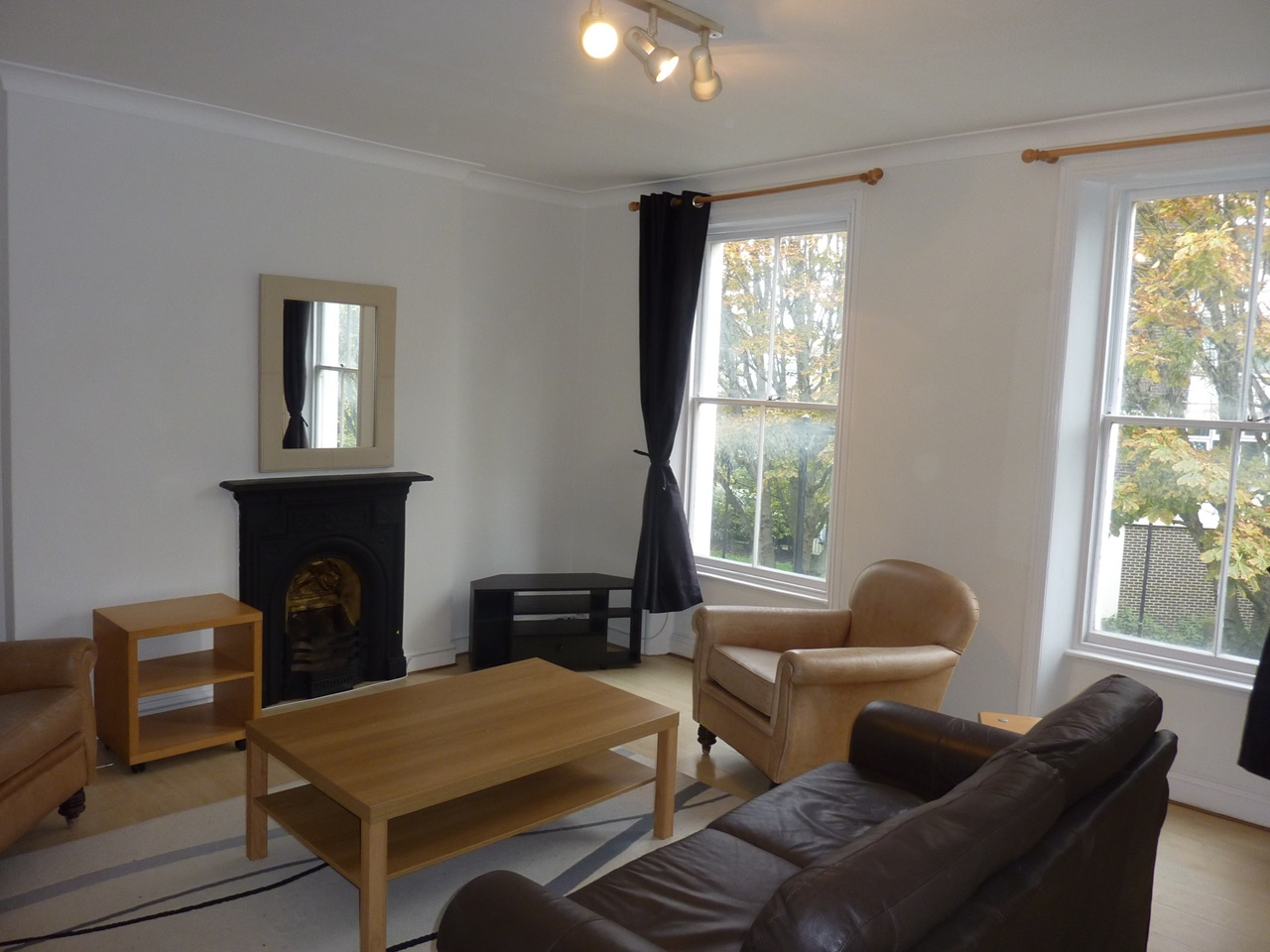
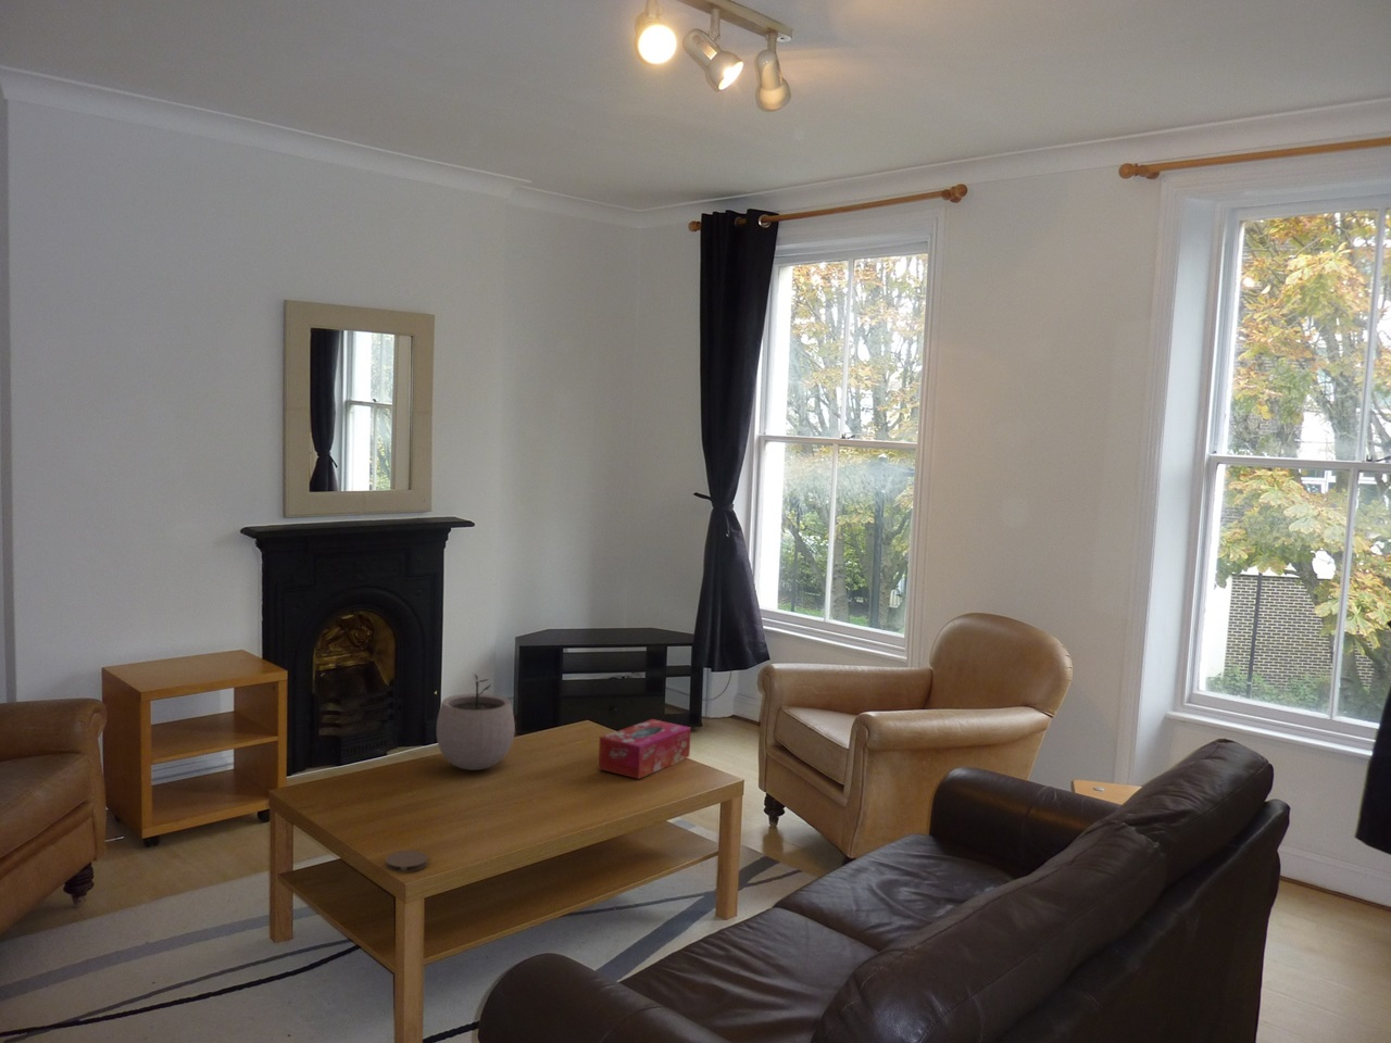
+ tissue box [598,718,692,780]
+ coaster [384,849,429,873]
+ plant pot [436,673,516,771]
